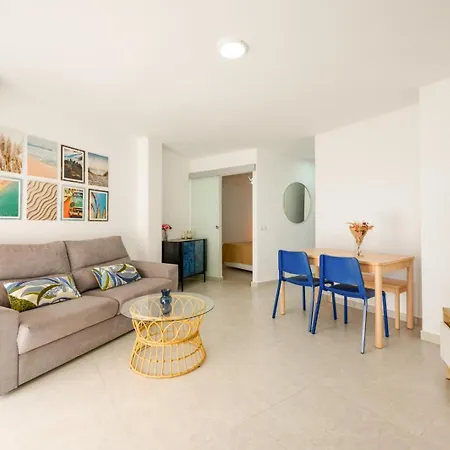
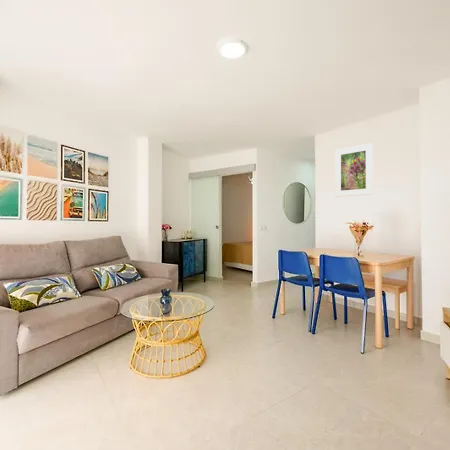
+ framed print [334,142,374,198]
